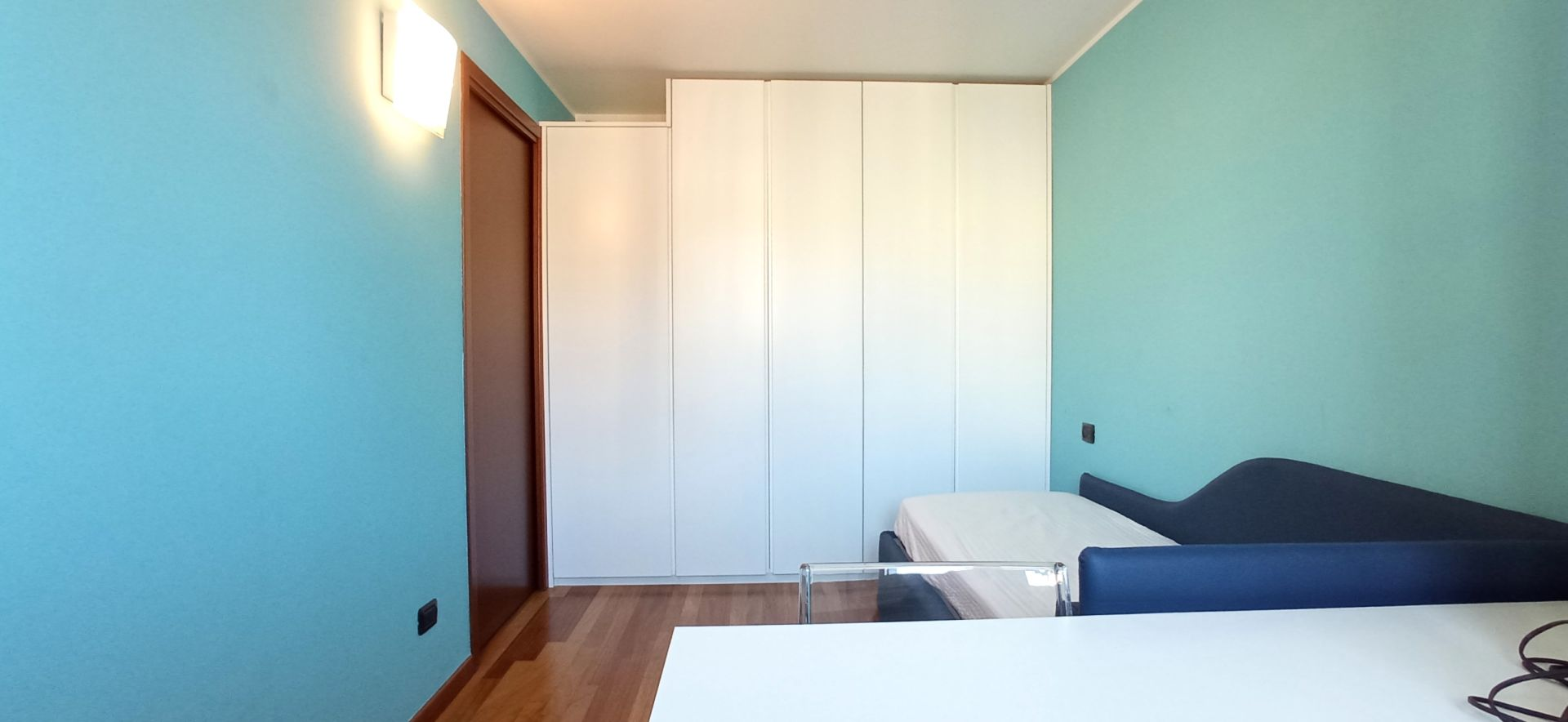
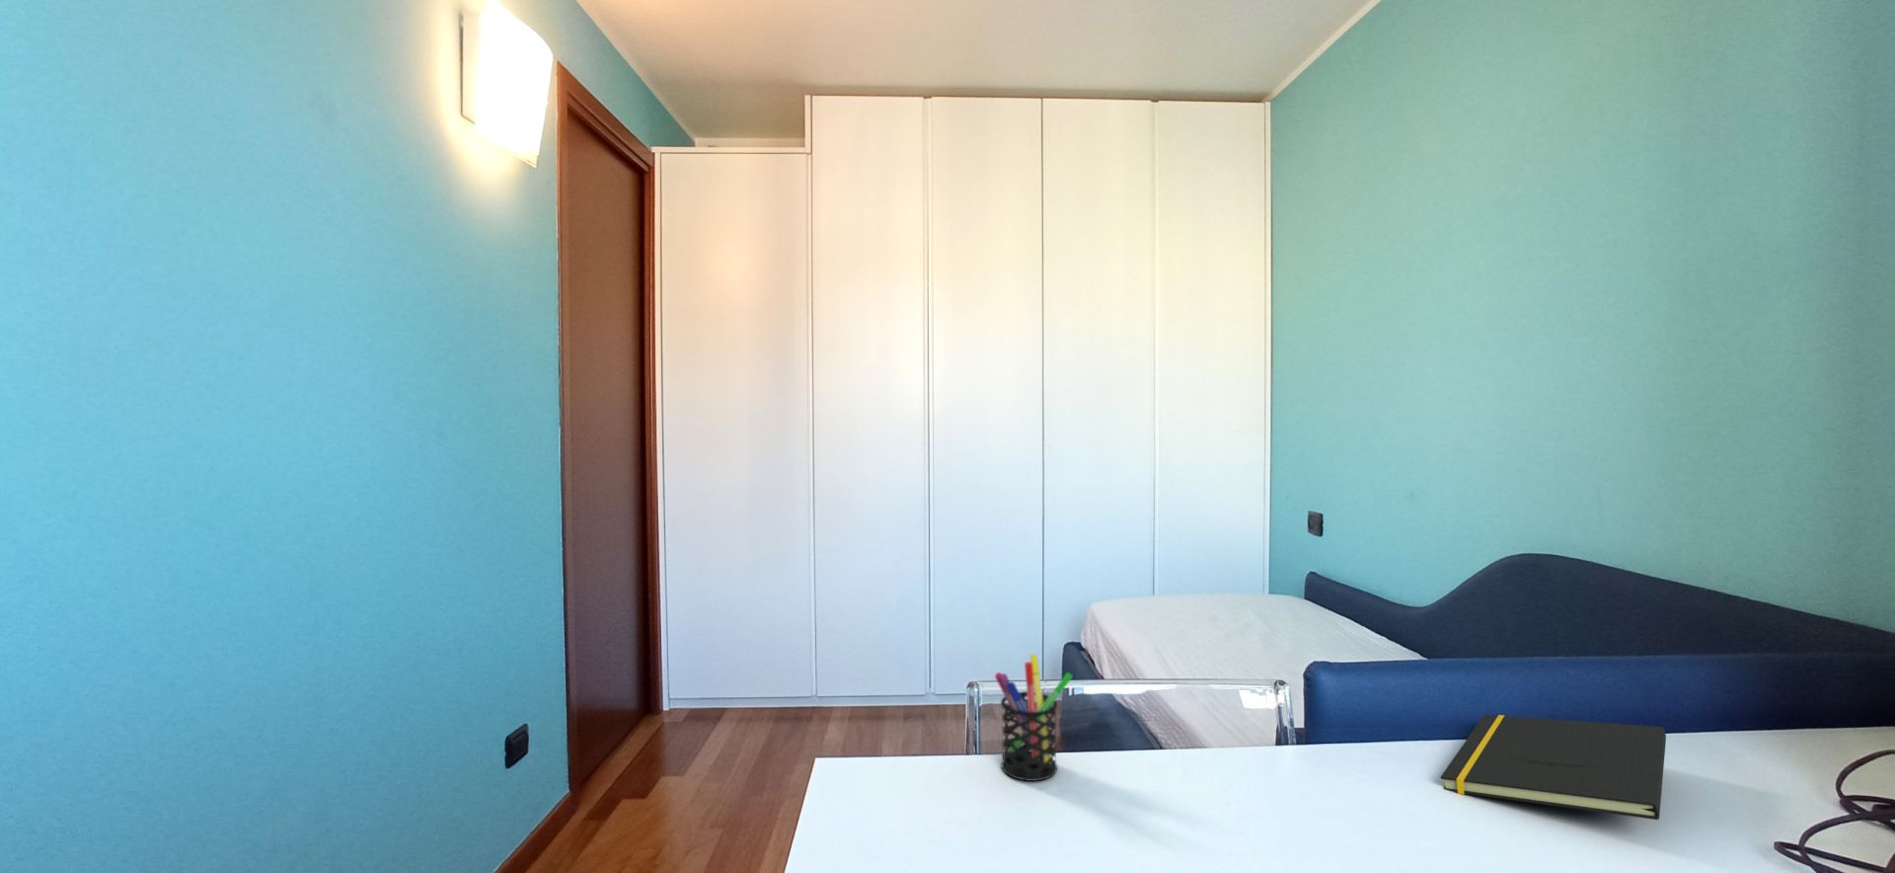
+ notepad [1439,715,1667,821]
+ pen holder [993,653,1074,782]
